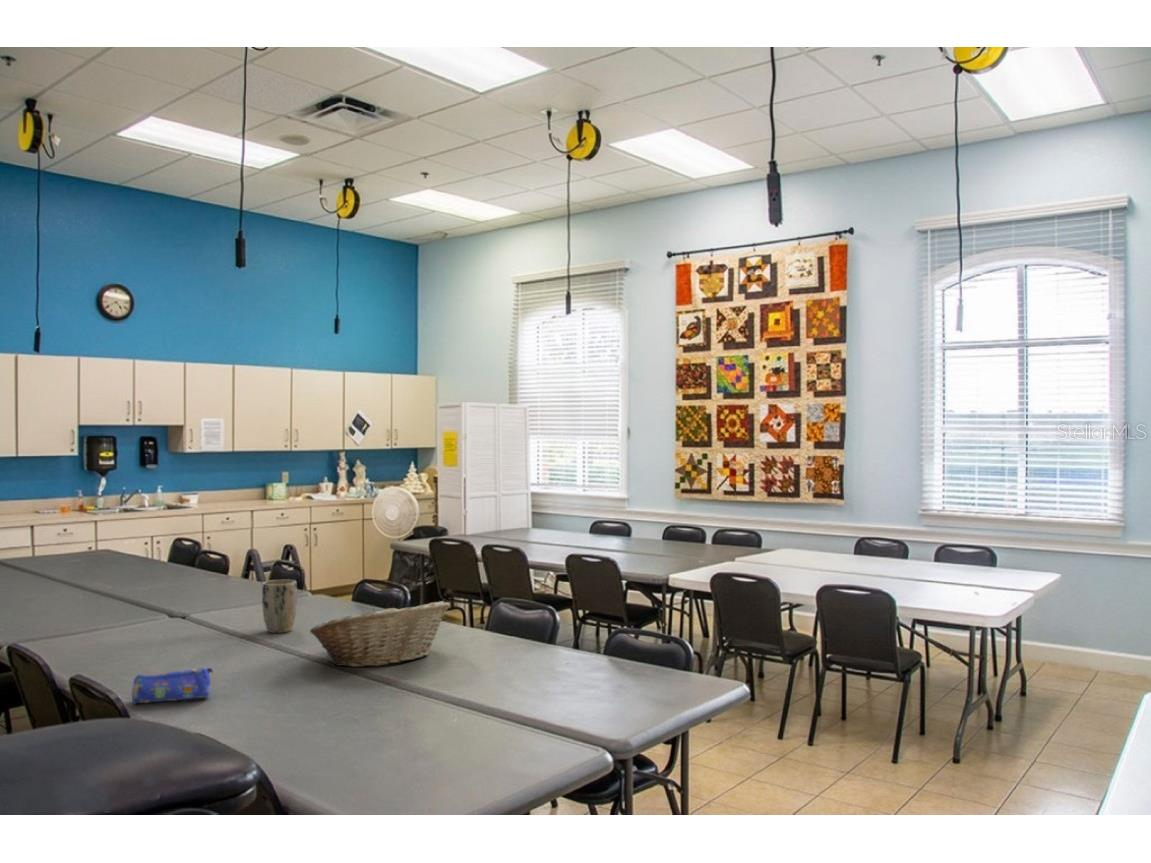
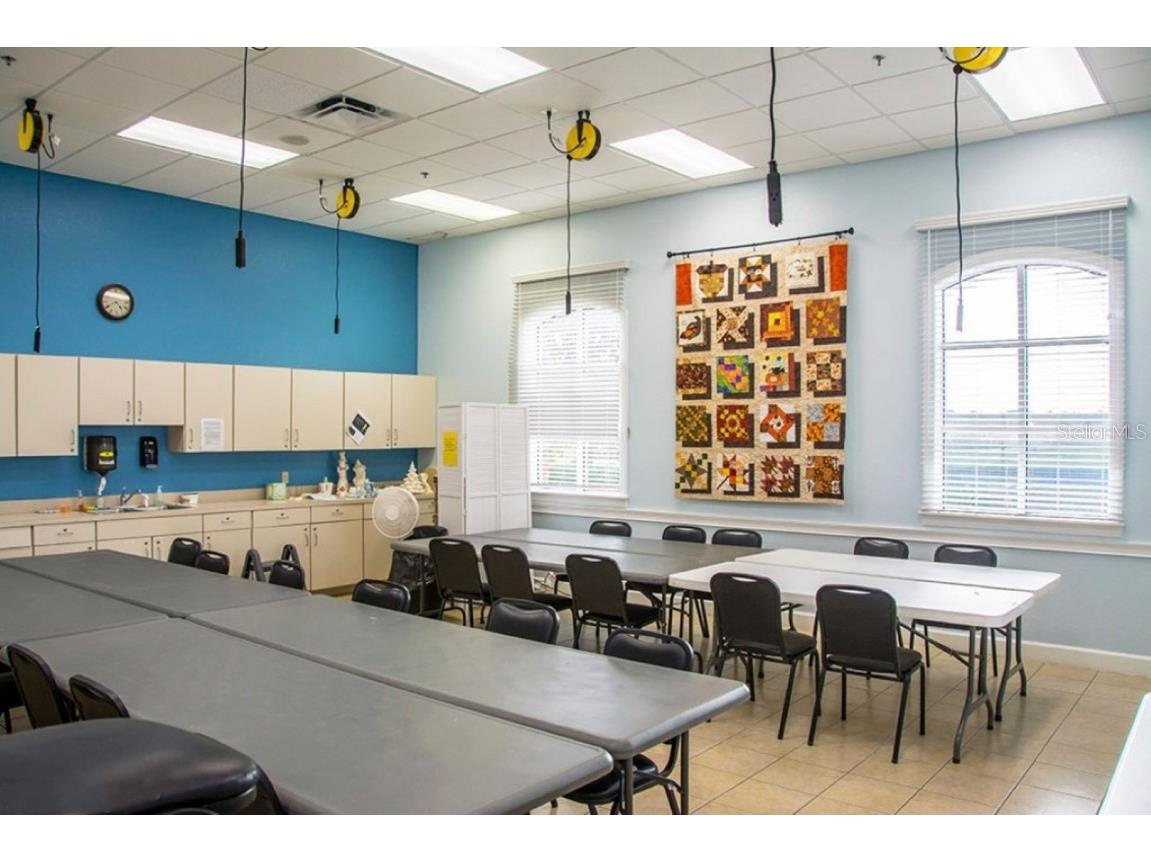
- fruit basket [309,600,451,668]
- pencil case [131,667,214,705]
- plant pot [261,579,298,634]
